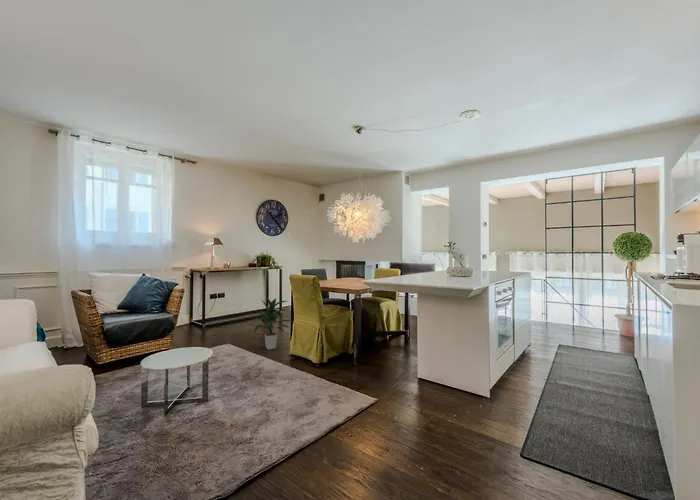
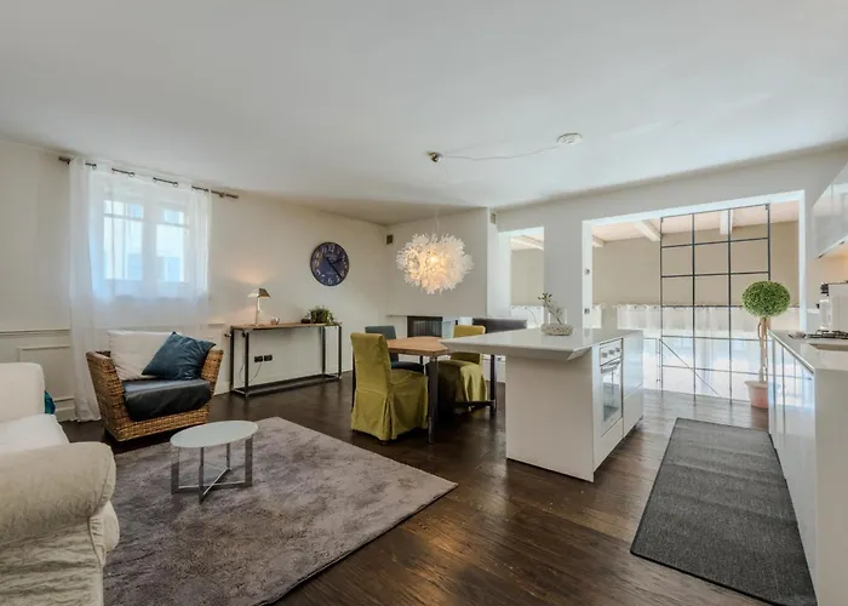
- indoor plant [252,296,293,350]
